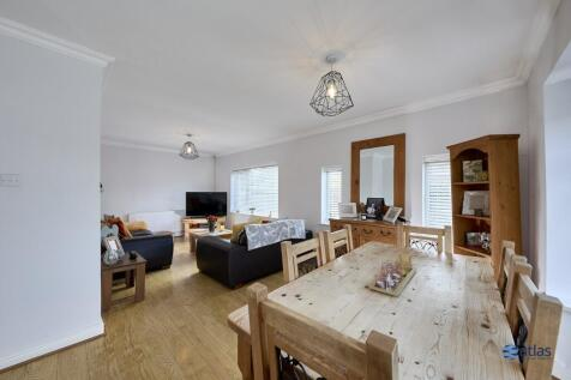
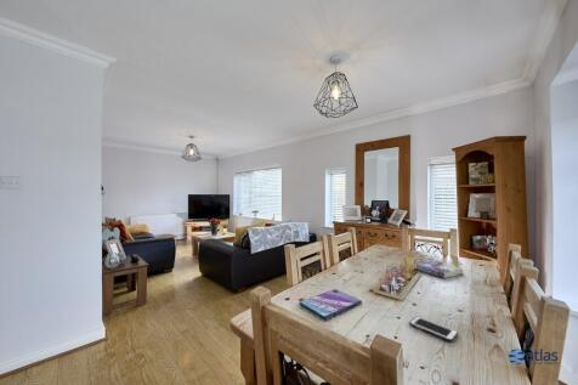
+ video game case [299,288,363,322]
+ book [414,257,465,279]
+ cell phone [409,316,459,342]
